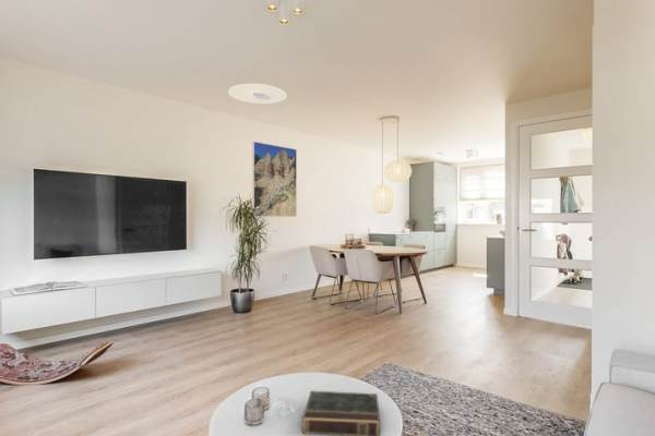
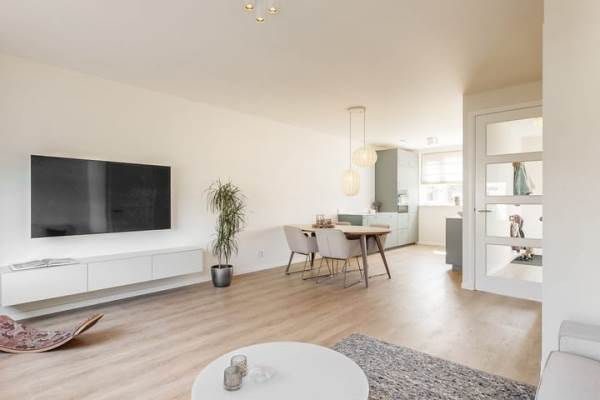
- ceiling light [227,83,288,105]
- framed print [251,141,298,218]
- book [301,390,381,436]
